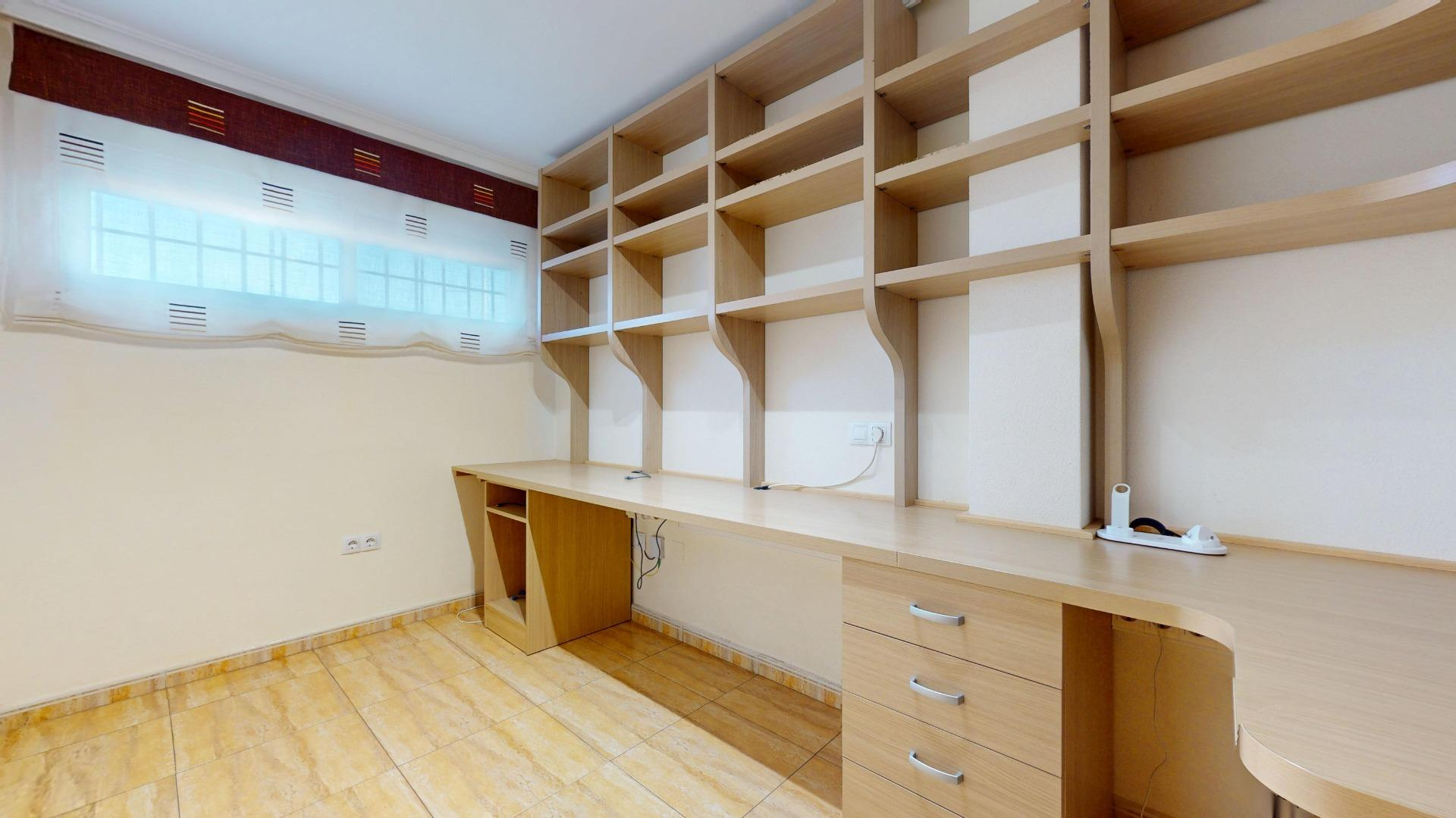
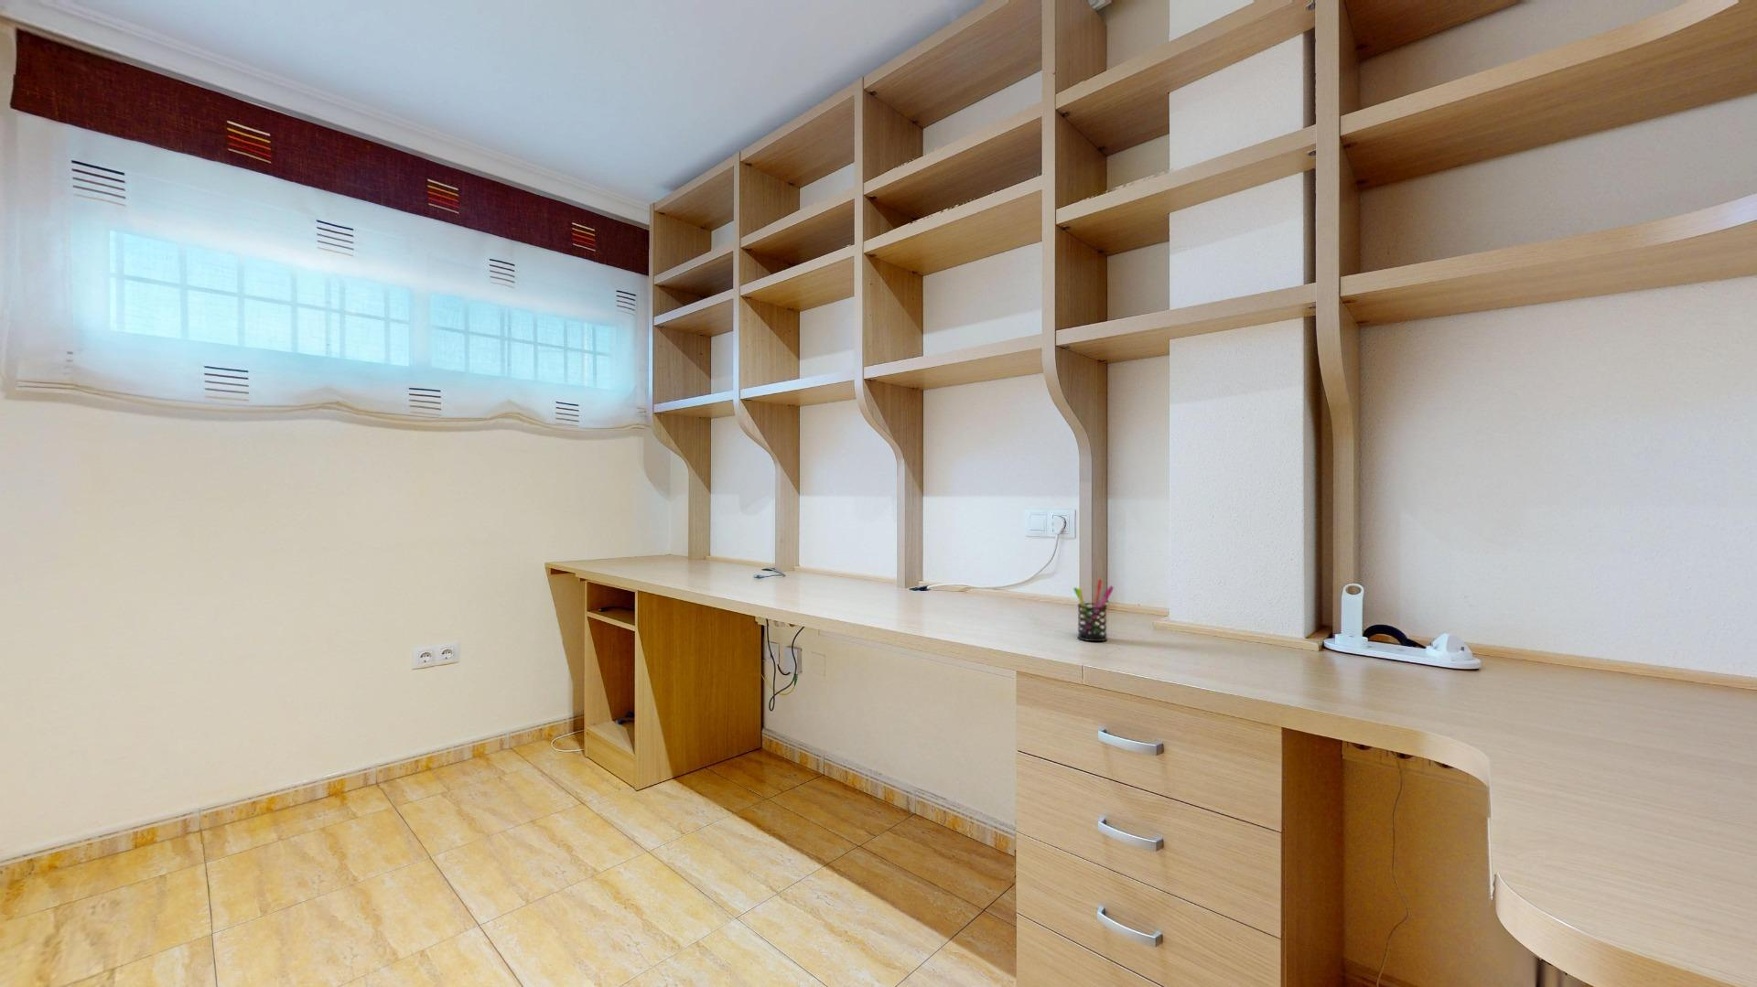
+ pen holder [1073,578,1115,642]
